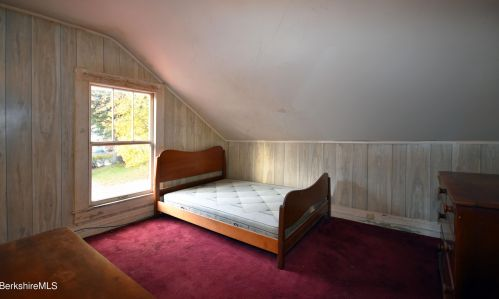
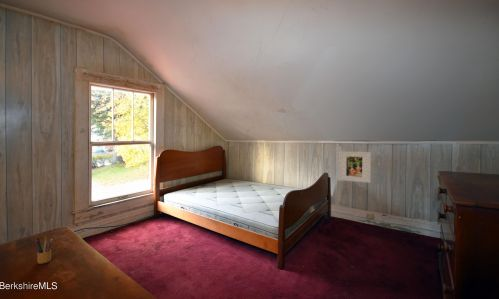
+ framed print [337,150,372,184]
+ pencil box [35,235,53,265]
